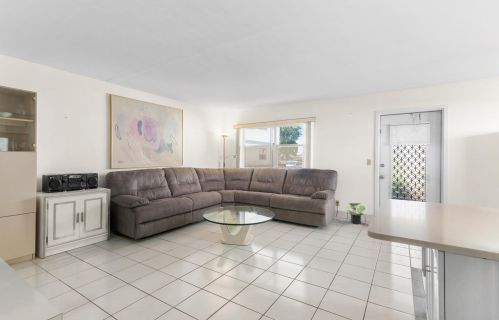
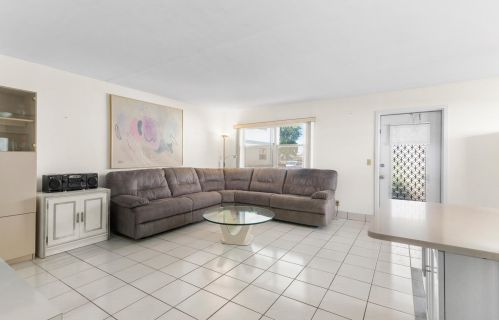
- potted plant [345,202,366,225]
